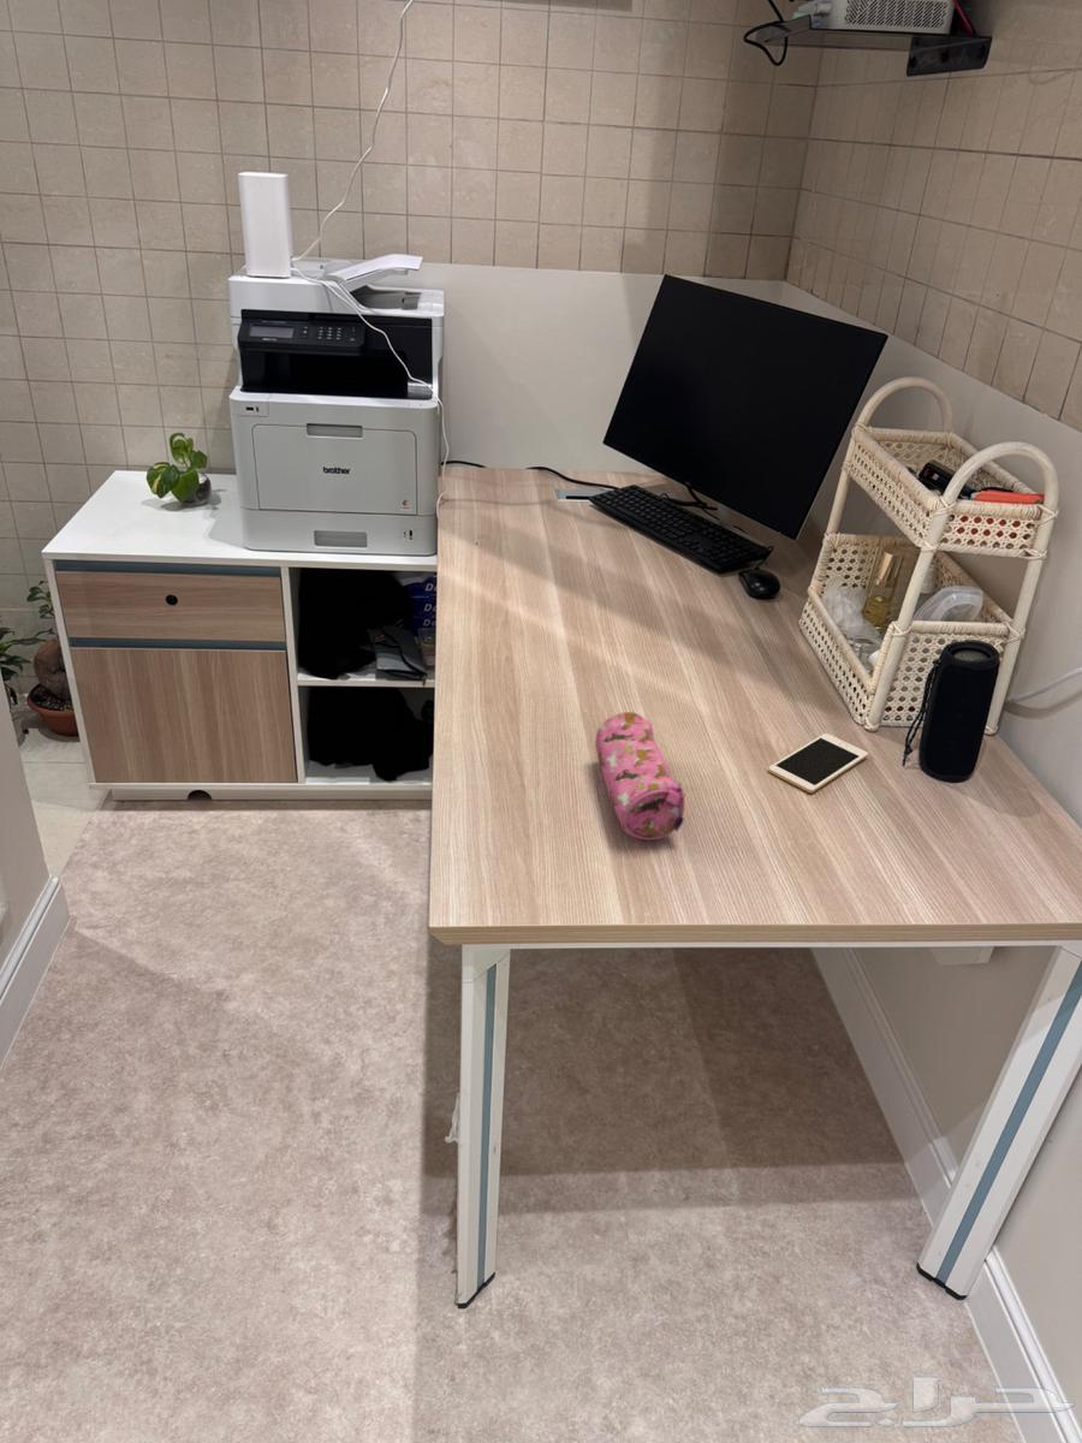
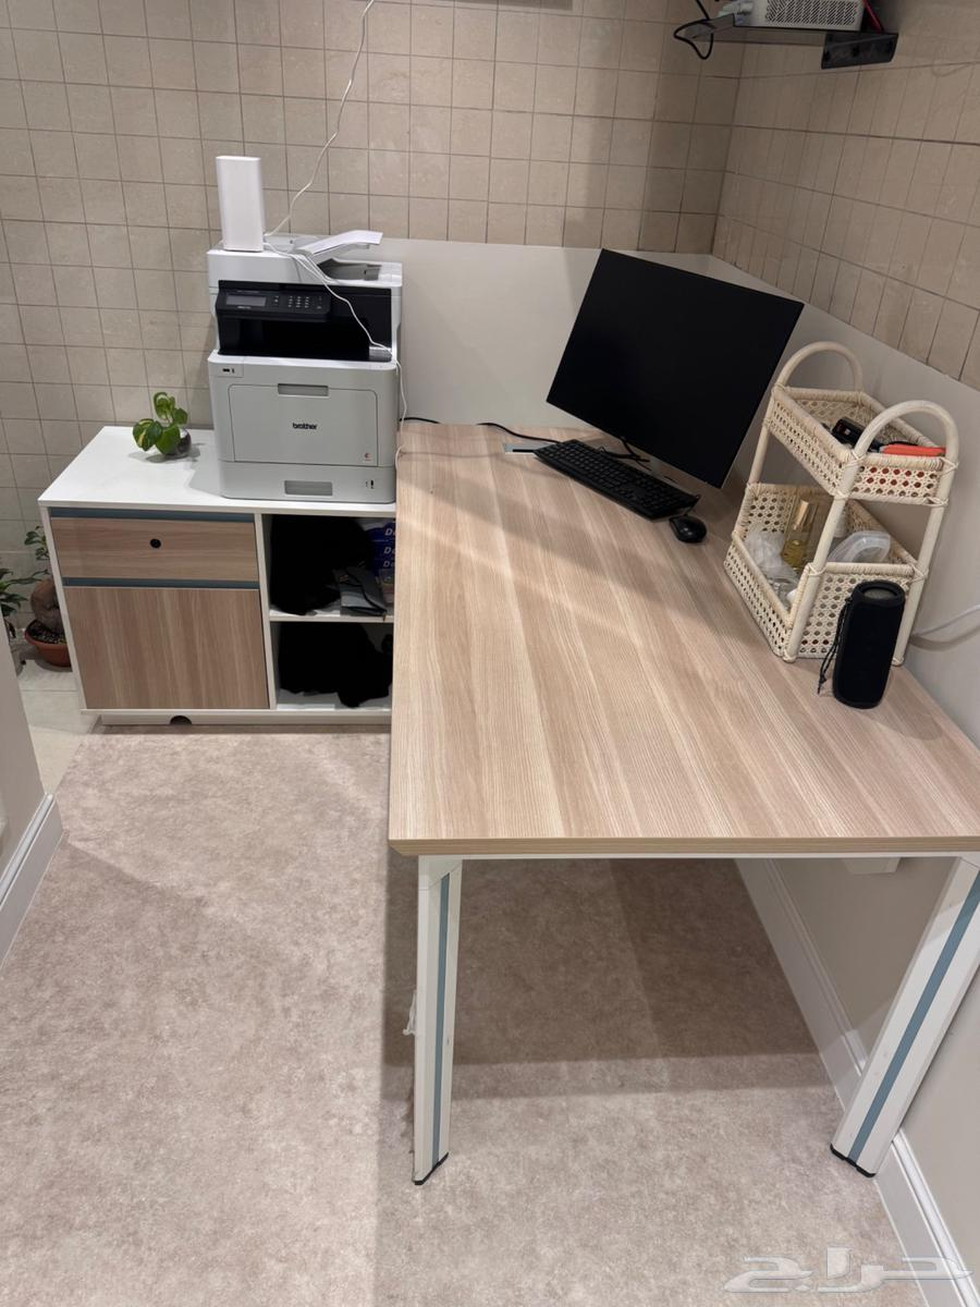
- pencil case [594,711,686,842]
- cell phone [767,732,869,794]
